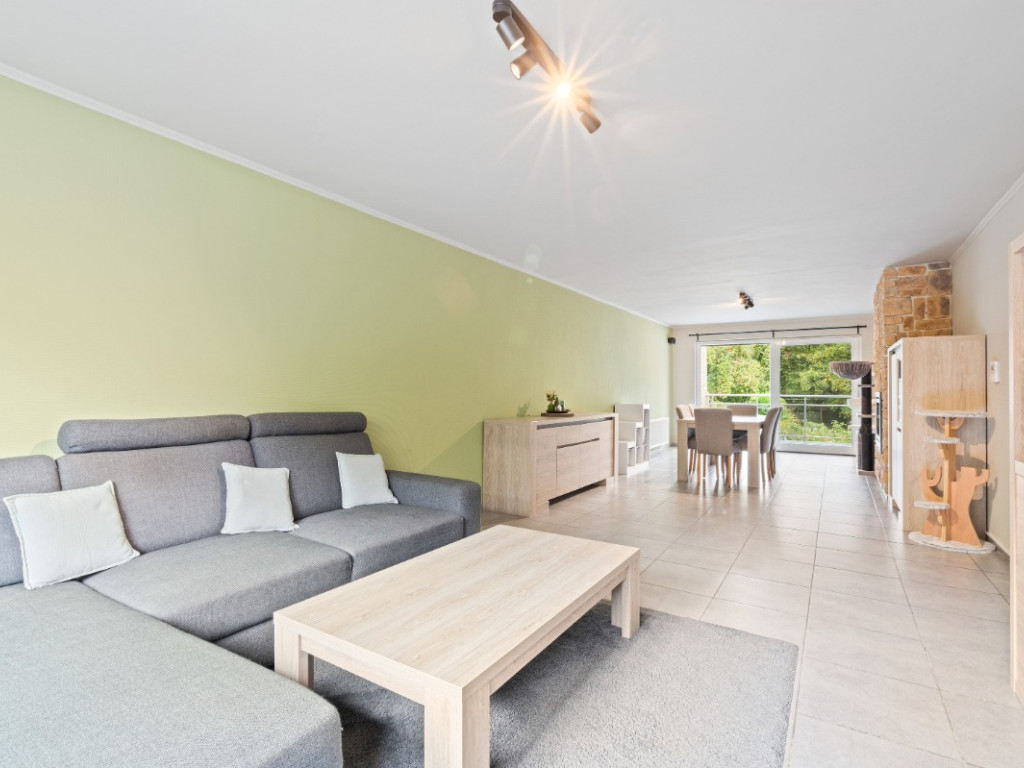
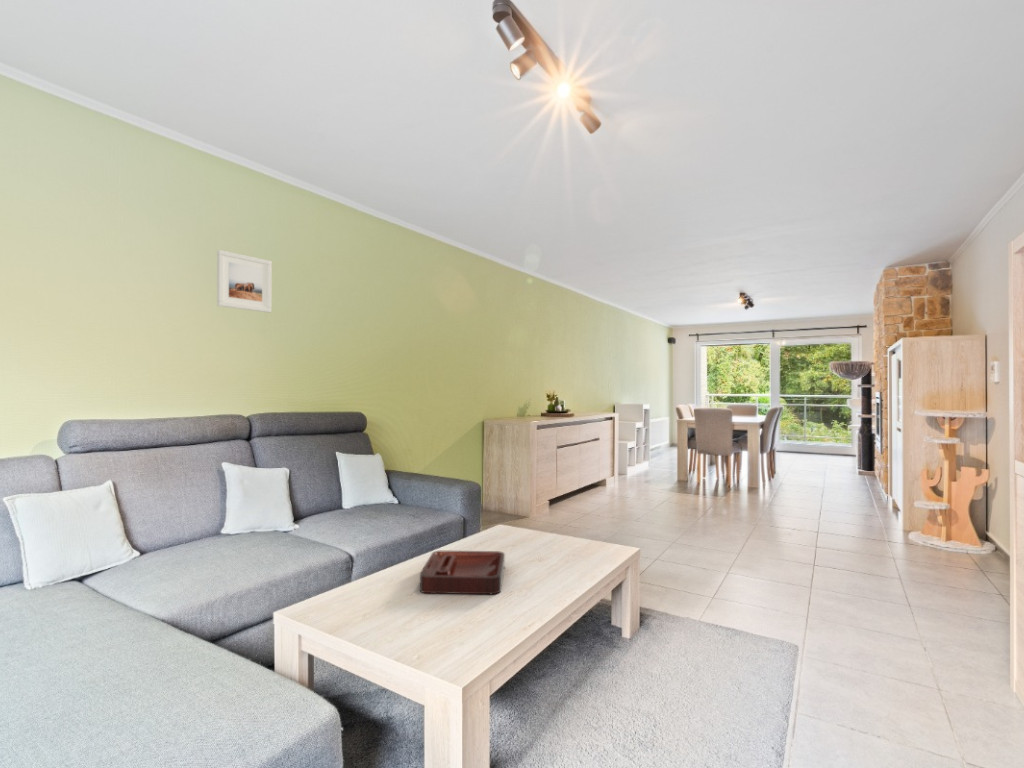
+ decorative tray [419,550,506,595]
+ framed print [216,249,273,313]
